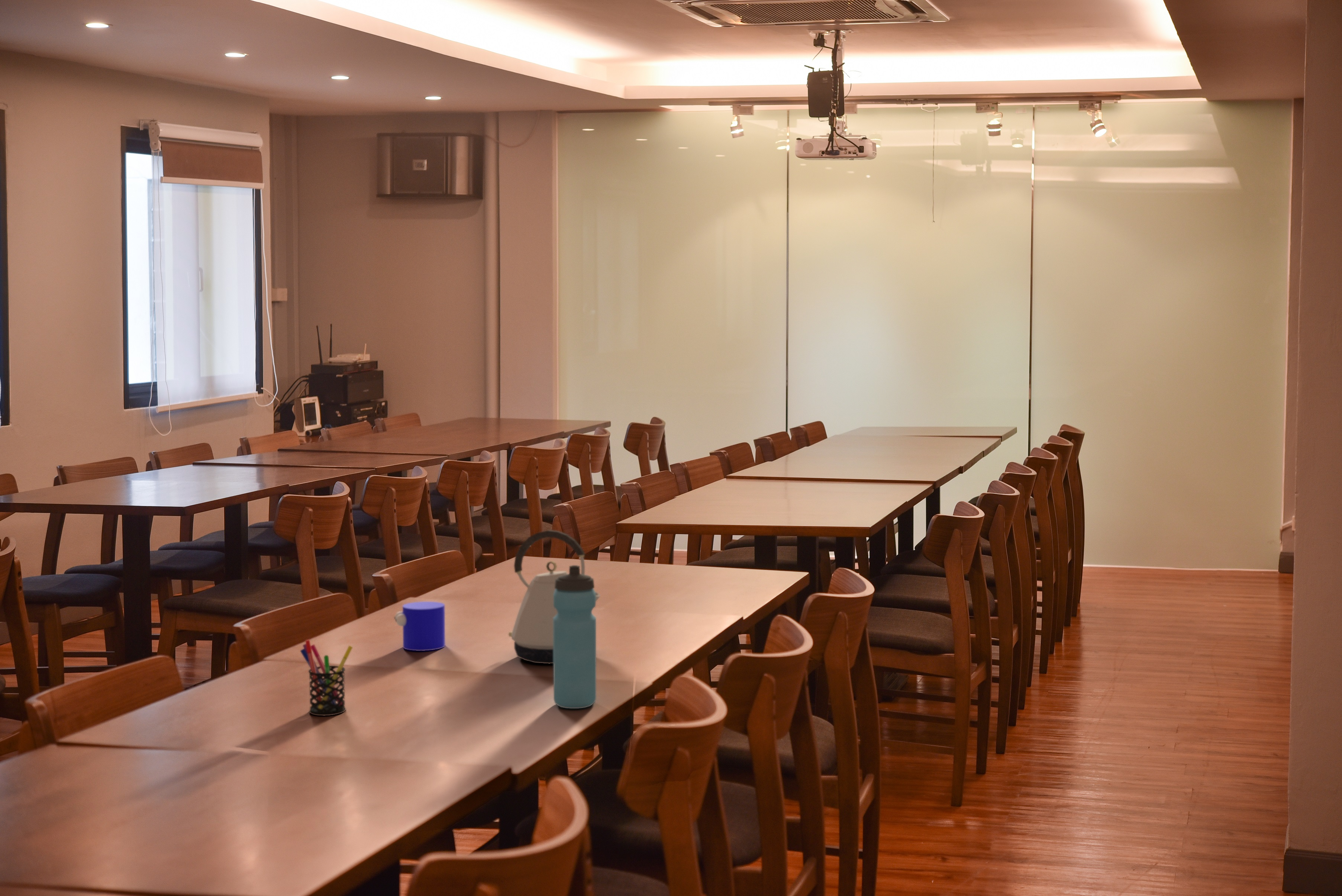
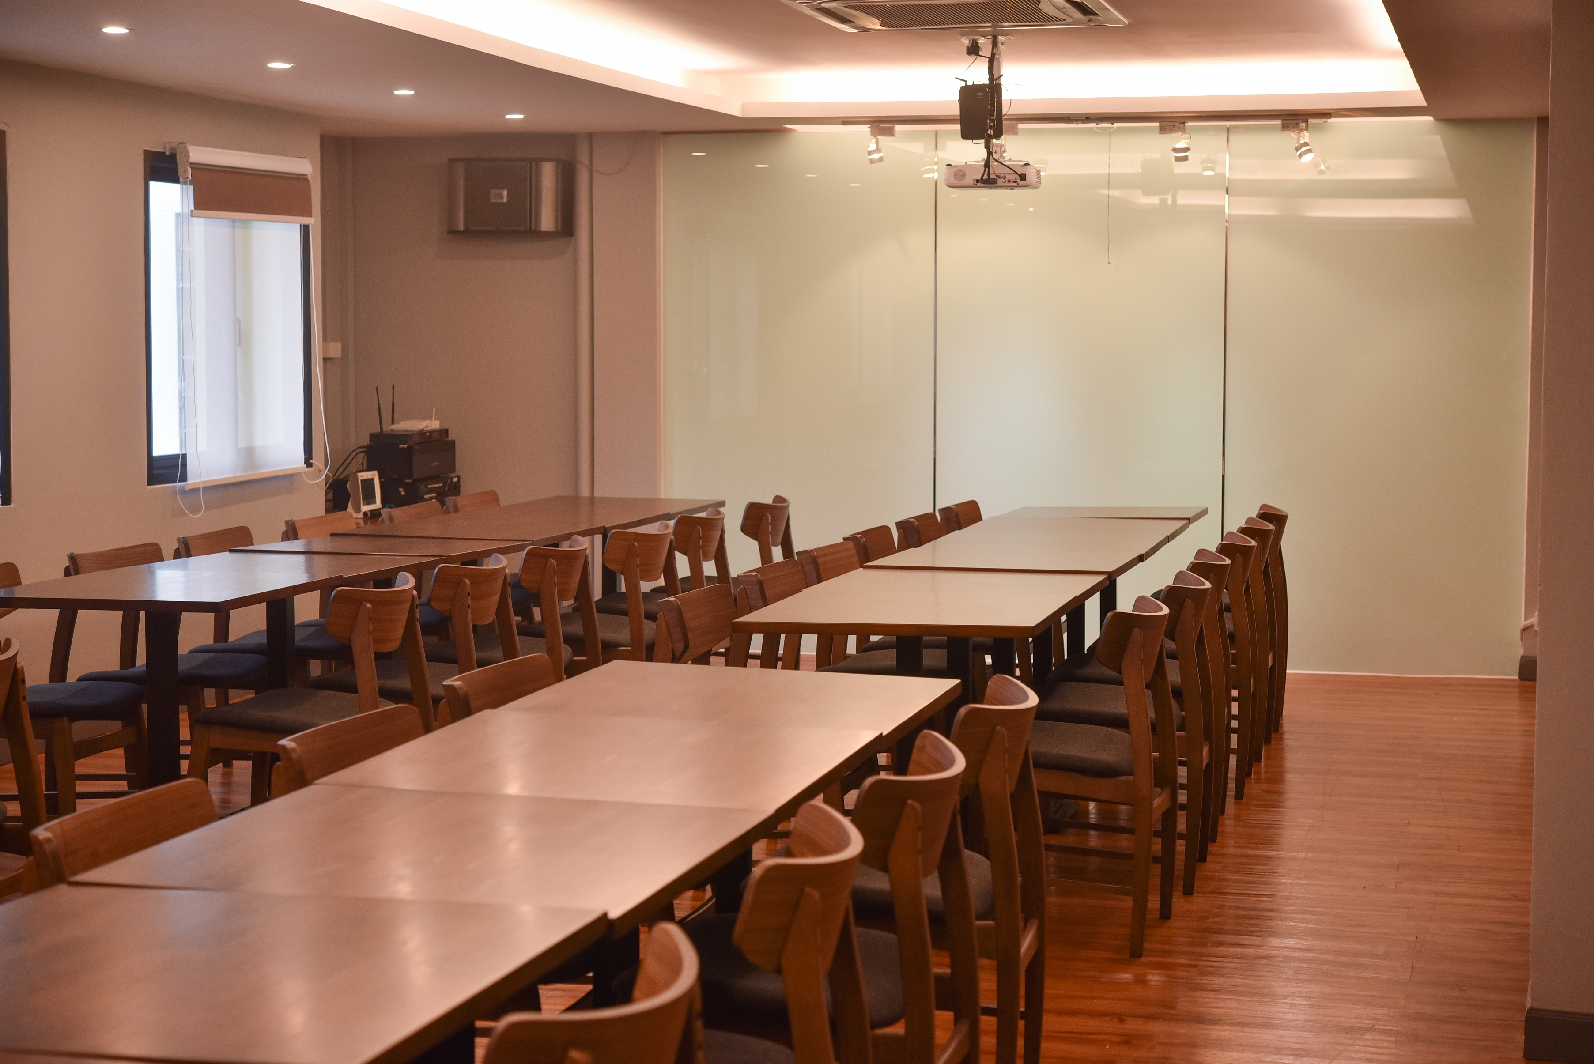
- cup [394,601,445,651]
- pen holder [300,639,353,716]
- water bottle [553,565,597,709]
- kettle [508,530,601,664]
